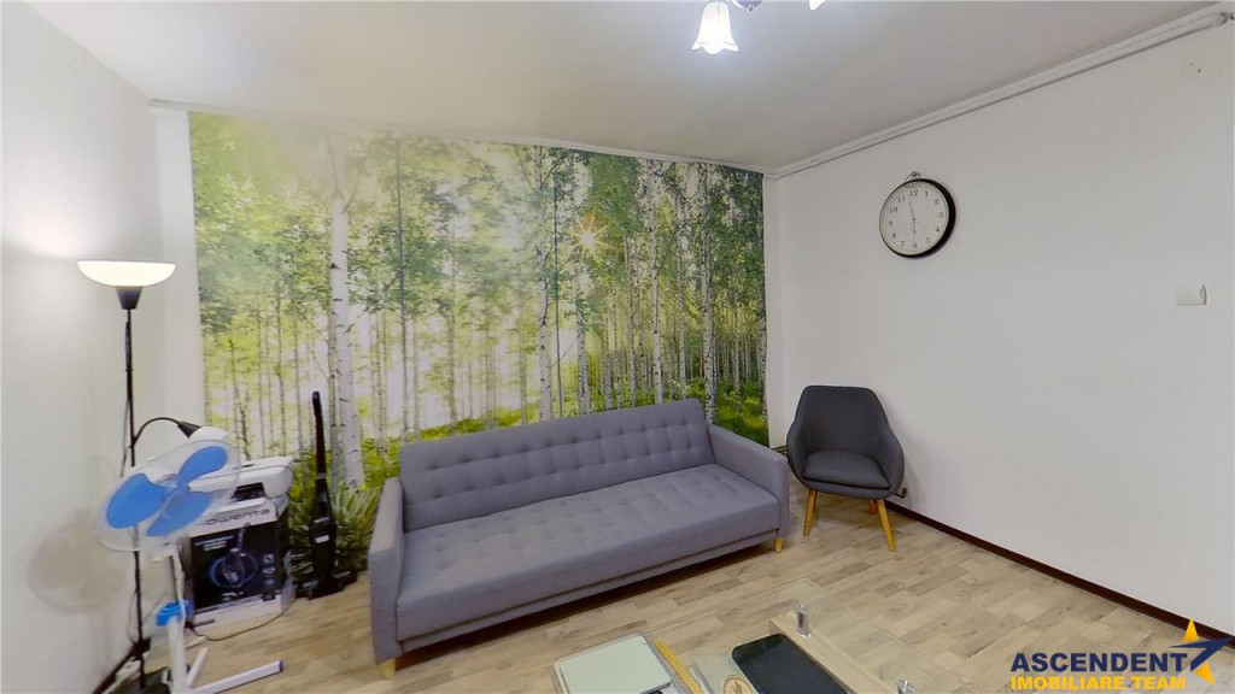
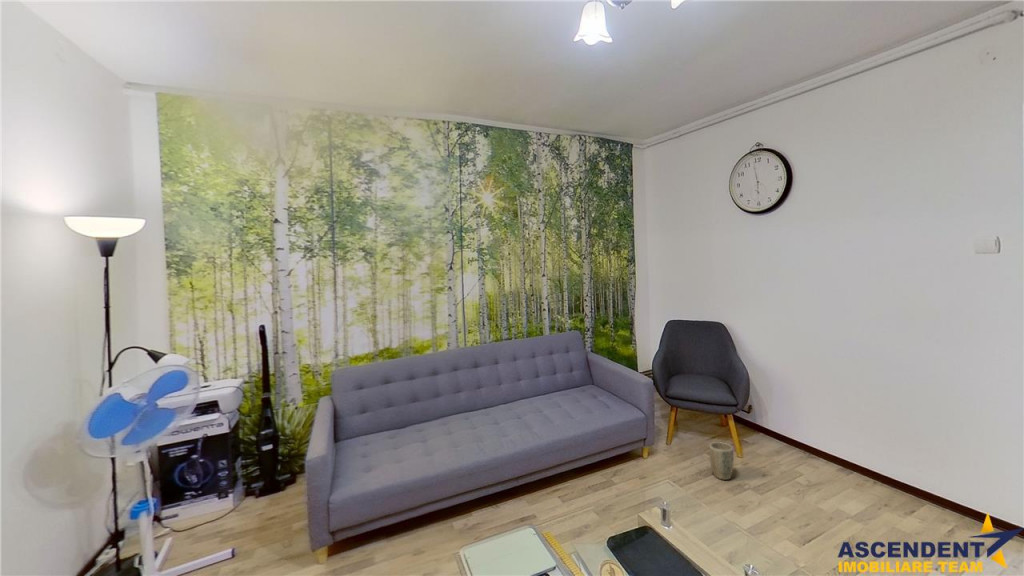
+ plant pot [709,441,735,481]
